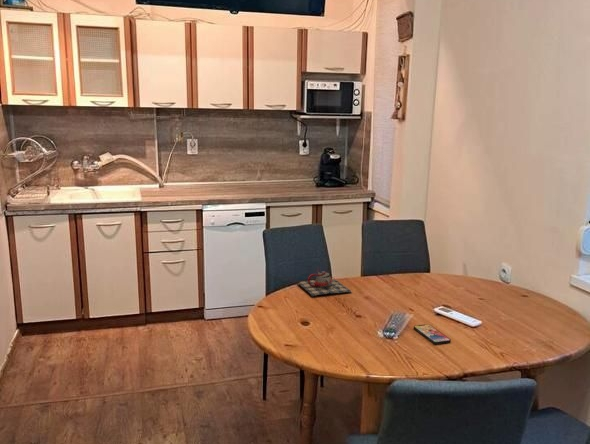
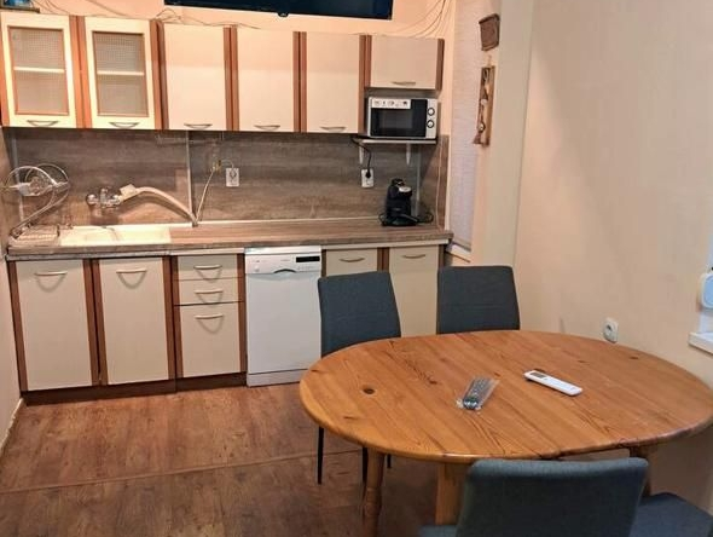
- smartphone [413,323,452,345]
- teapot [296,267,353,297]
